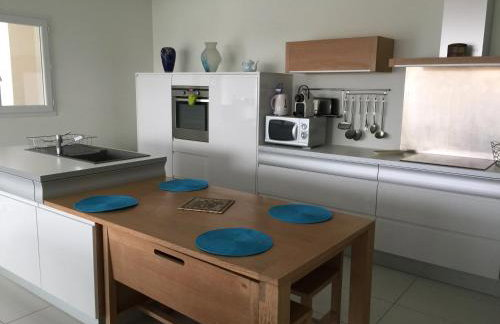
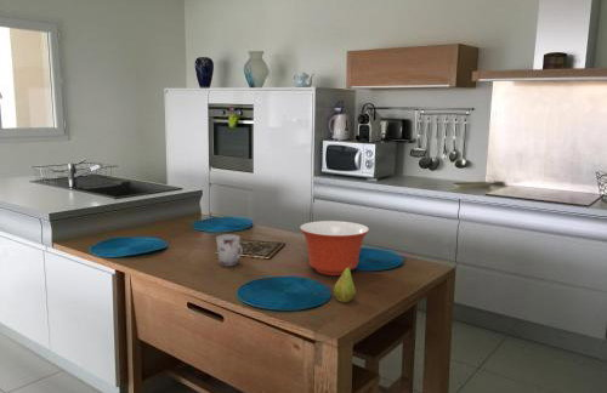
+ mixing bowl [299,220,370,277]
+ cup [215,234,244,267]
+ fruit [333,264,357,303]
